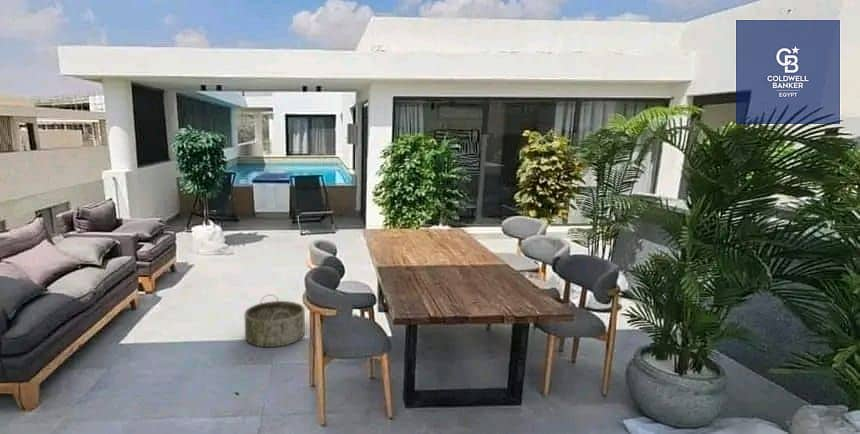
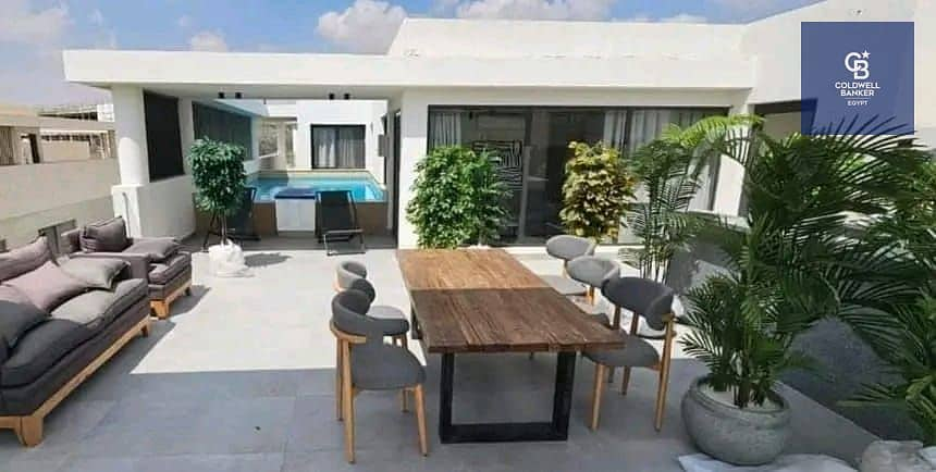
- basket [243,293,306,348]
